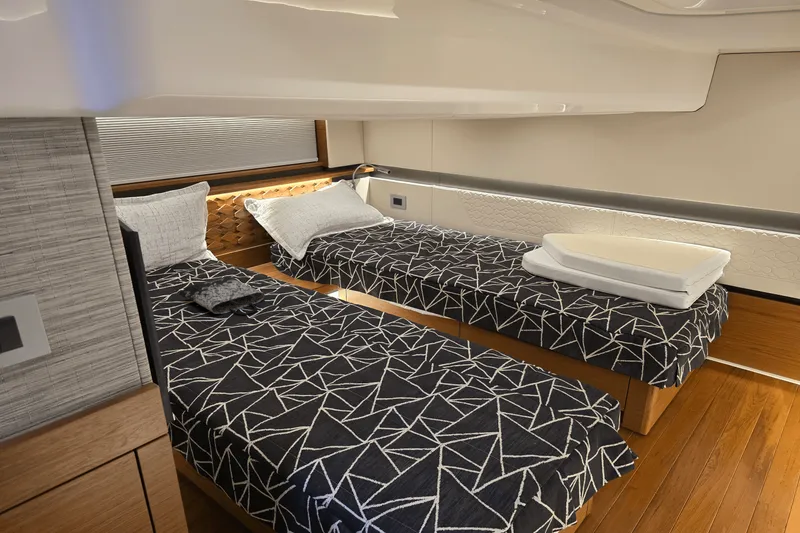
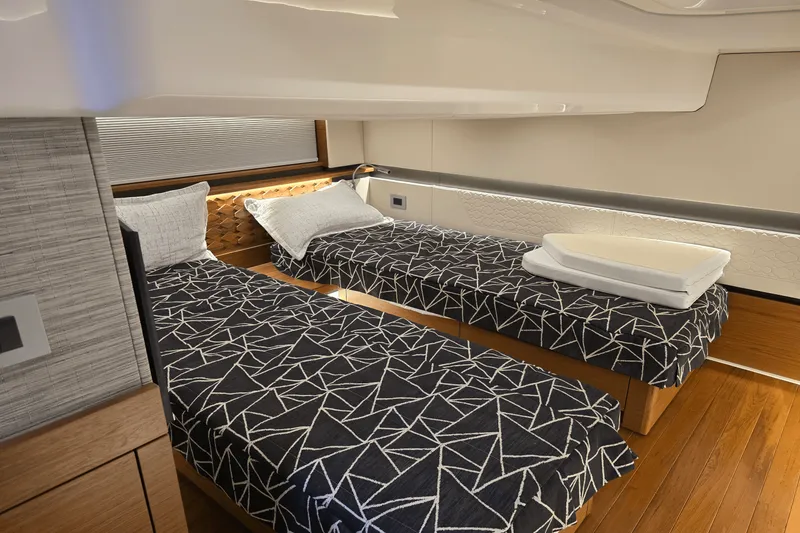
- tote bag [178,276,266,315]
